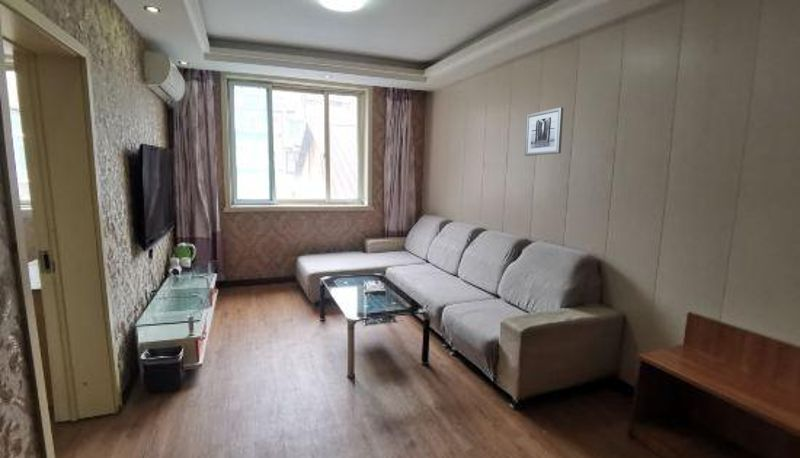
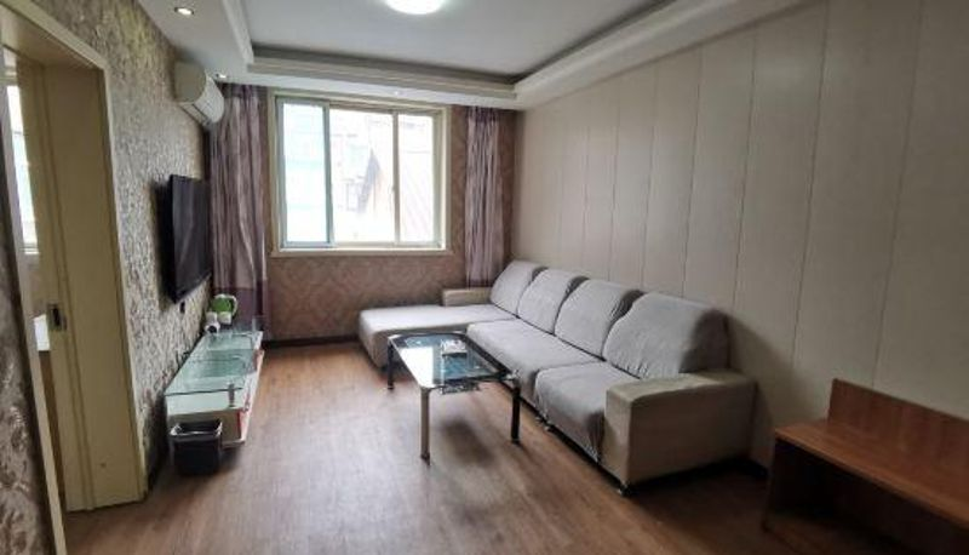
- wall art [524,106,564,157]
